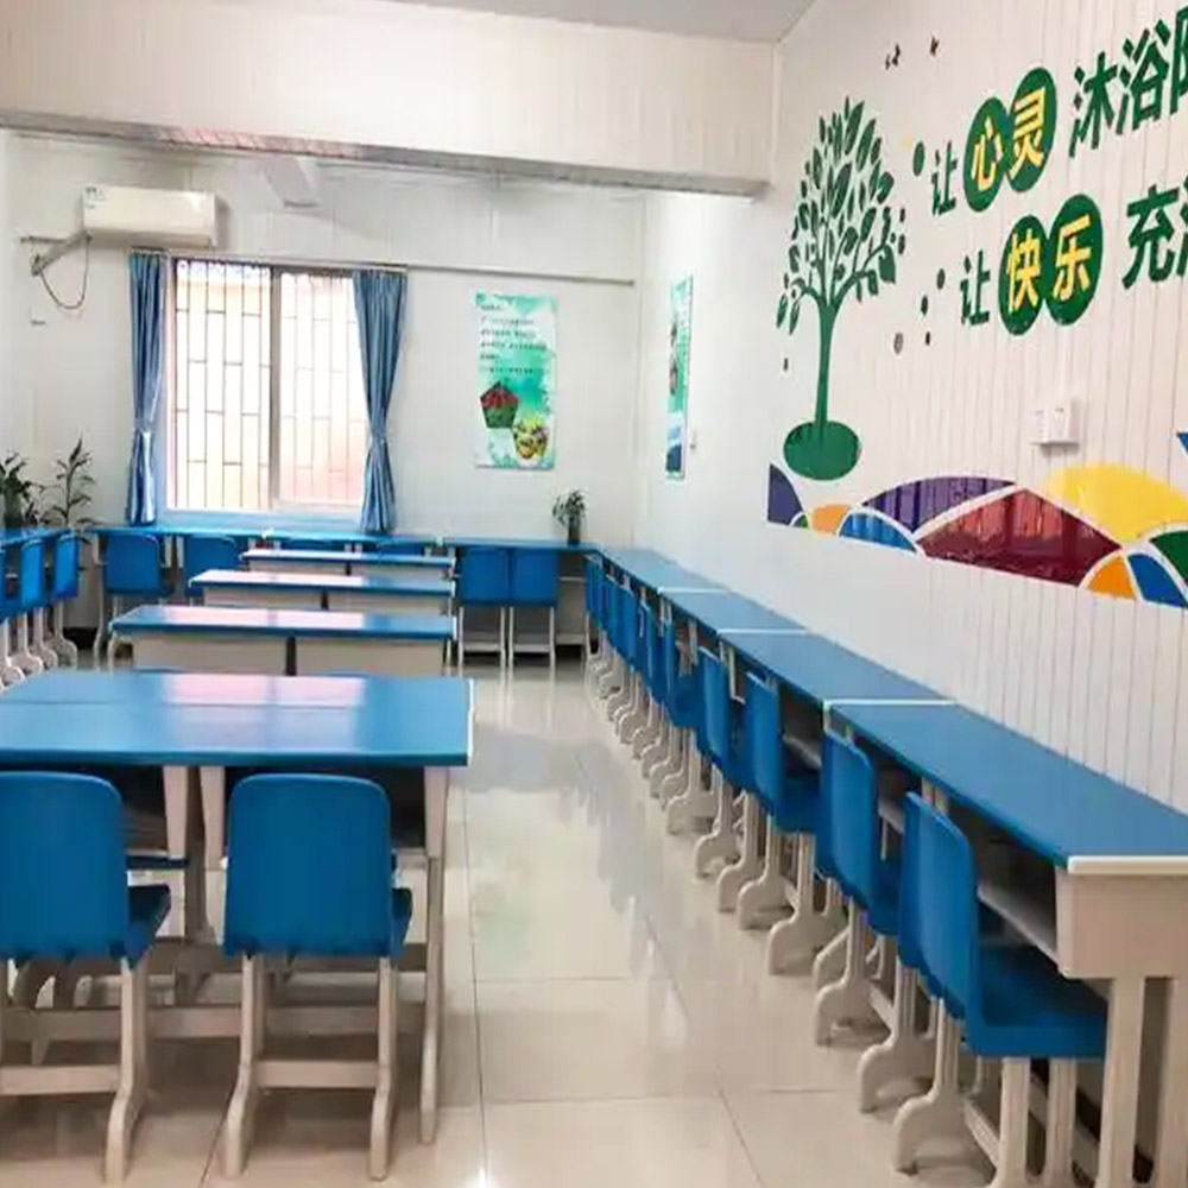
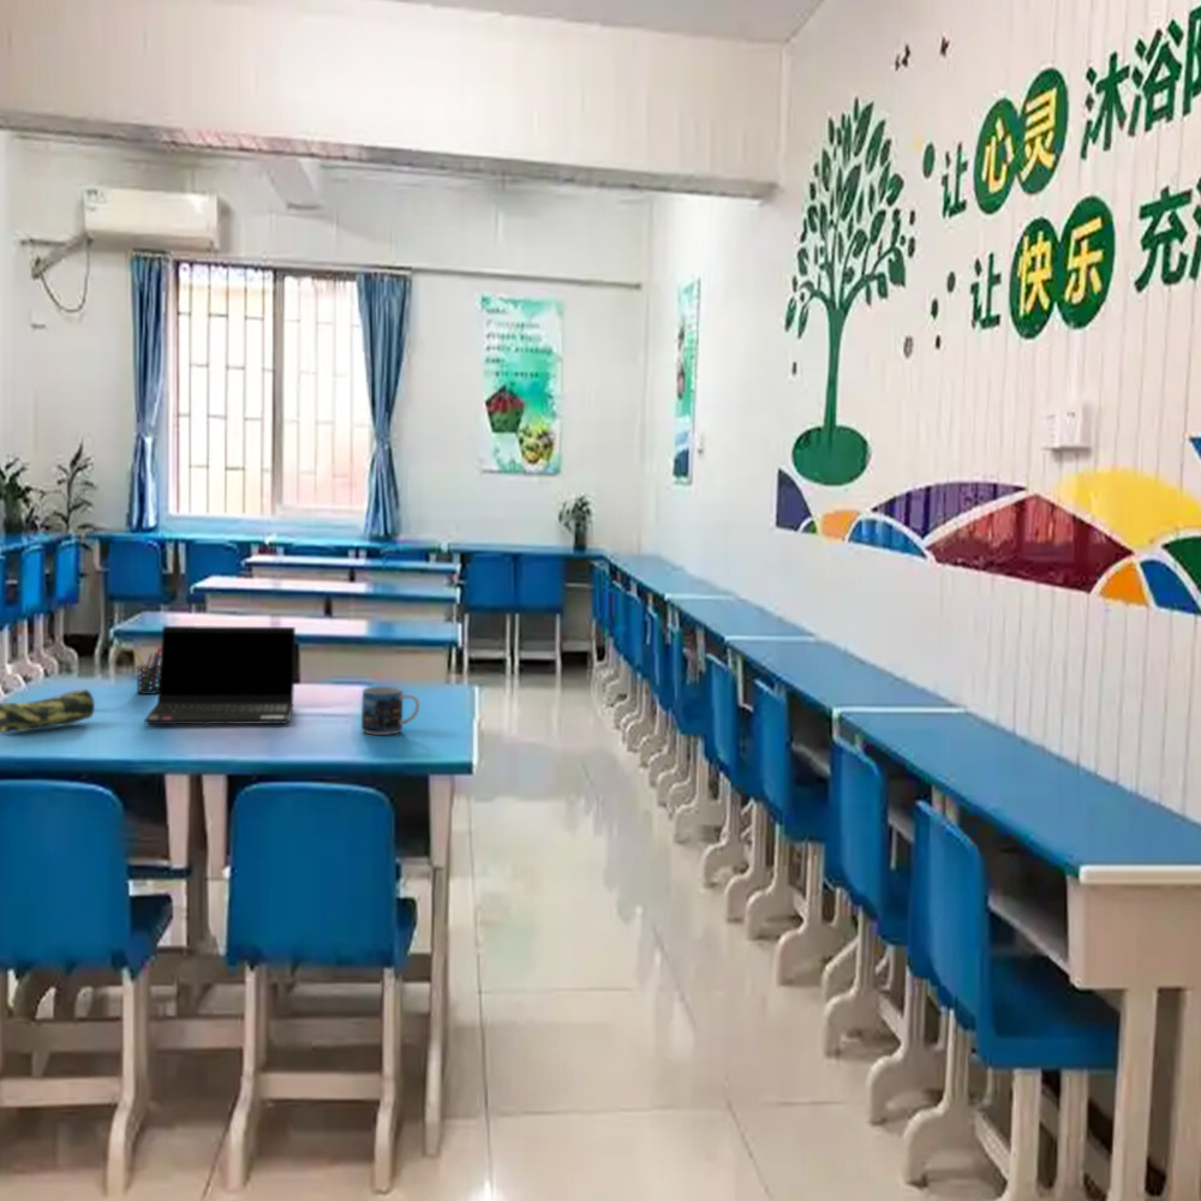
+ laptop computer [143,625,297,725]
+ pen holder [133,646,161,695]
+ mug [360,686,420,736]
+ pencil case [0,688,96,735]
